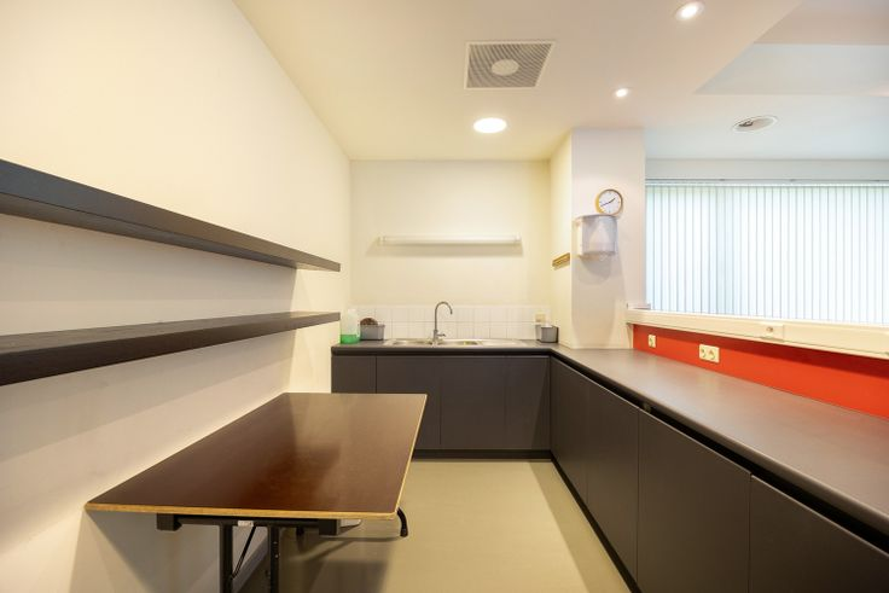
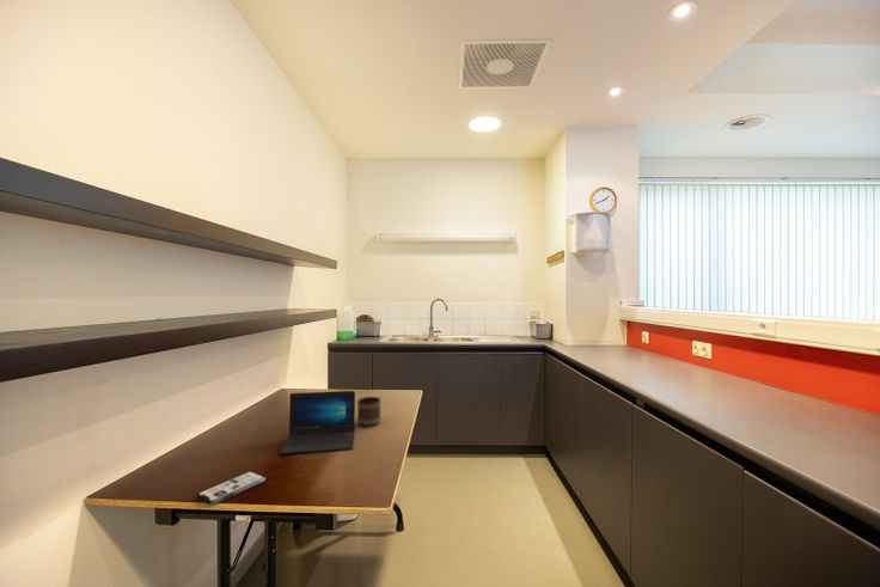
+ phone case [195,470,267,506]
+ mug [356,396,383,428]
+ laptop [279,390,356,455]
